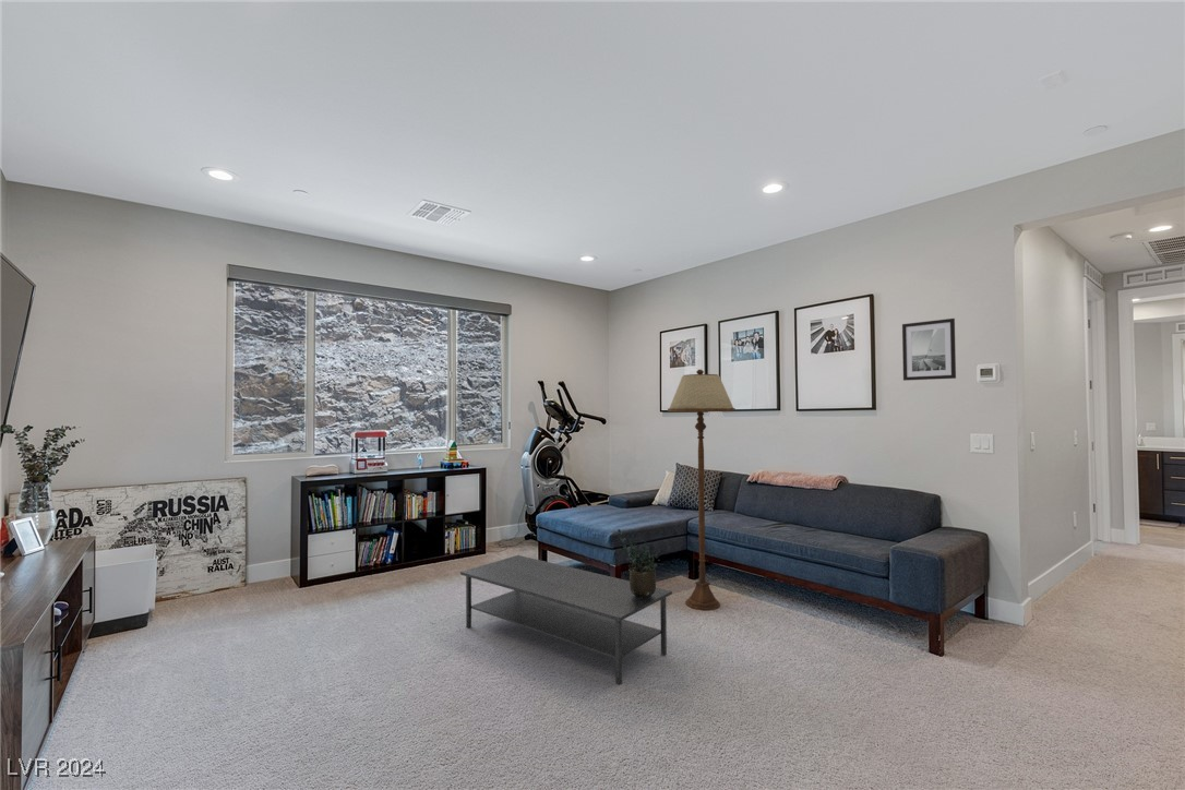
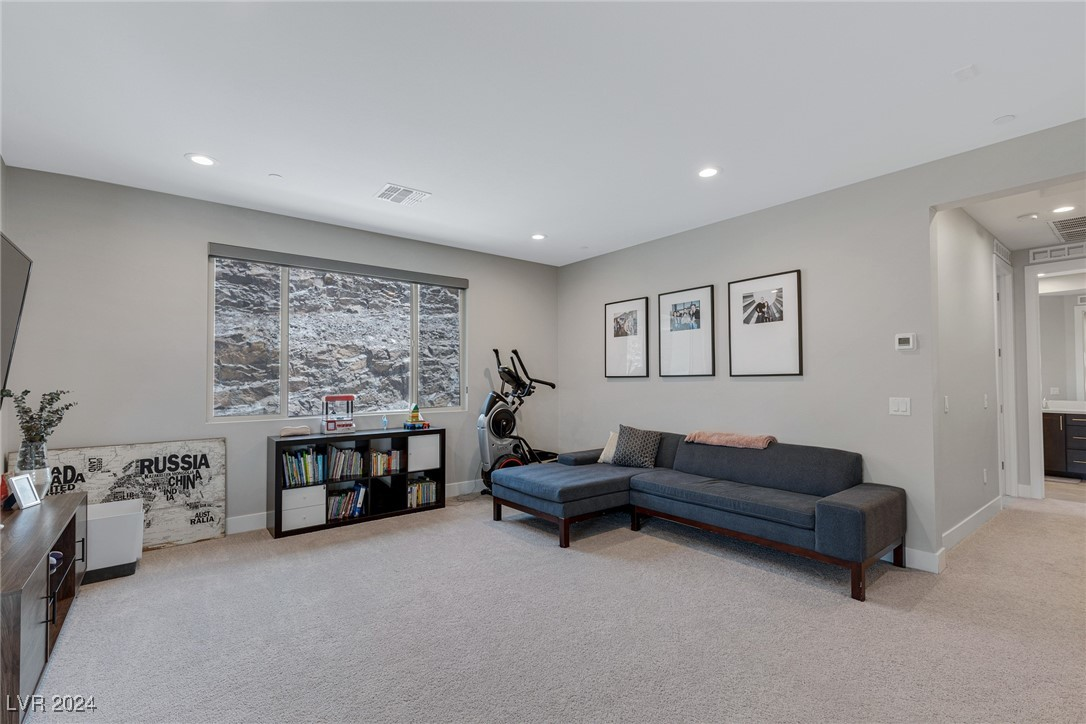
- potted plant [617,528,666,598]
- floor lamp [667,369,737,611]
- wall art [901,318,957,382]
- coffee table [459,554,673,686]
